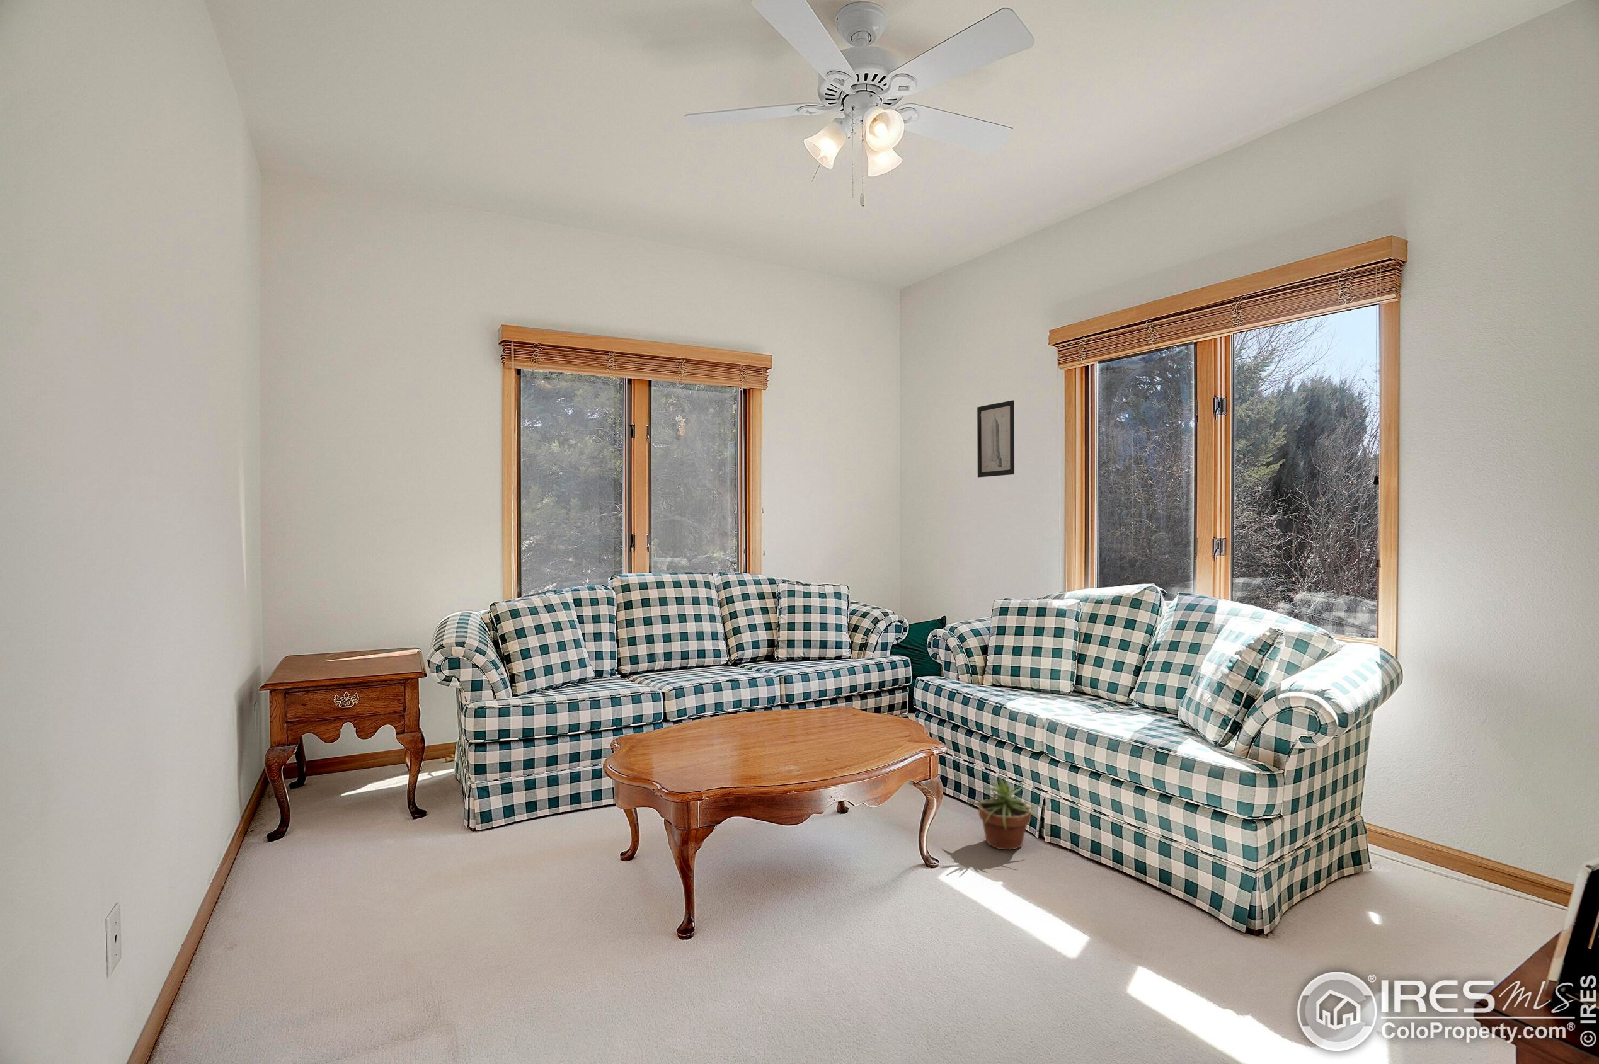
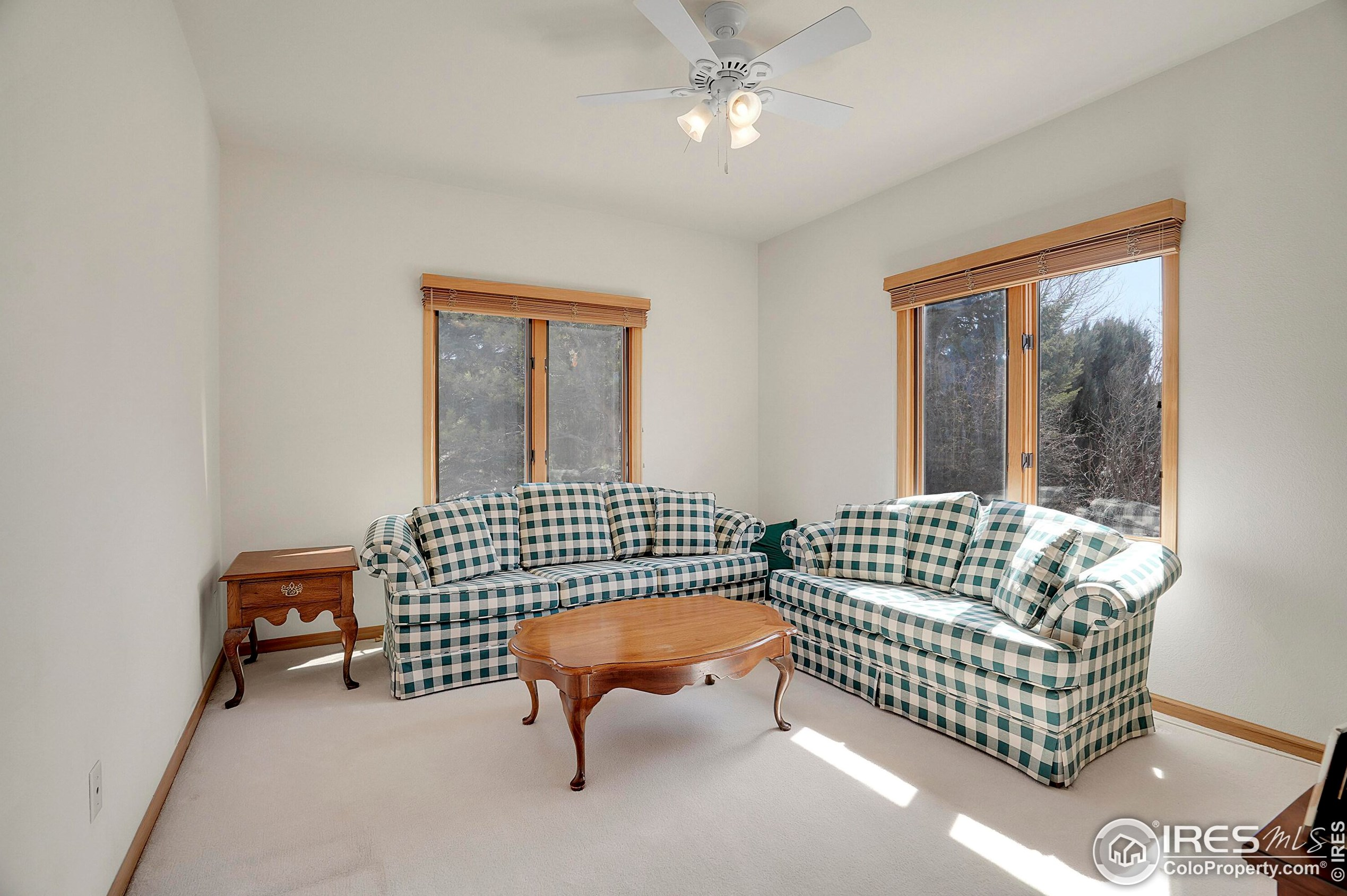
- wall art [977,399,1015,477]
- potted plant [965,775,1048,850]
